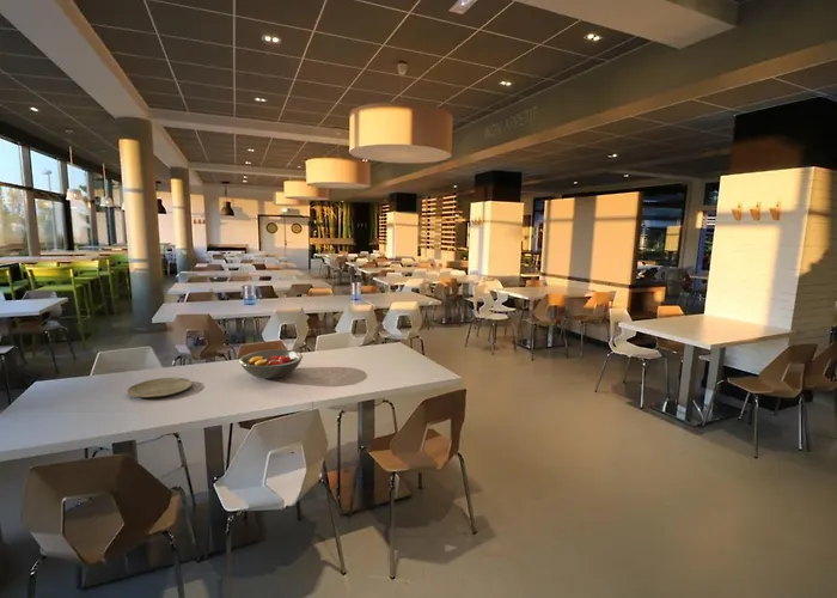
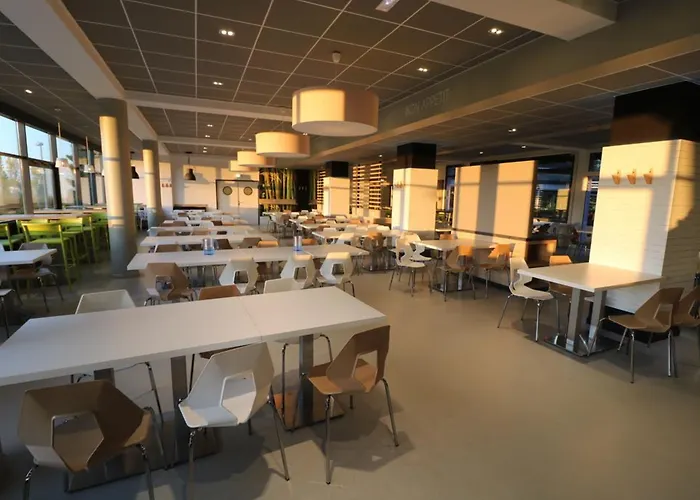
- plate [126,377,194,398]
- fruit bowl [238,348,304,379]
